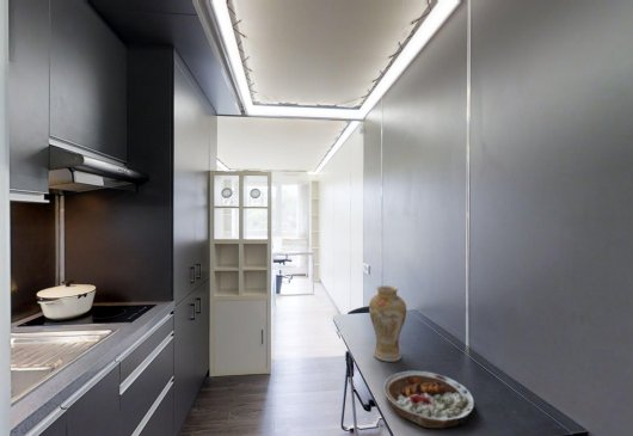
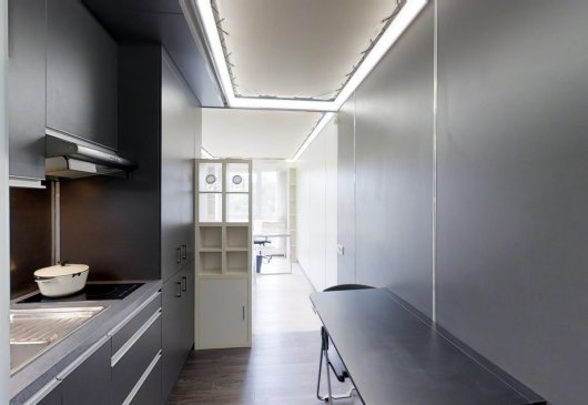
- plate [382,369,475,429]
- vase [368,284,407,363]
